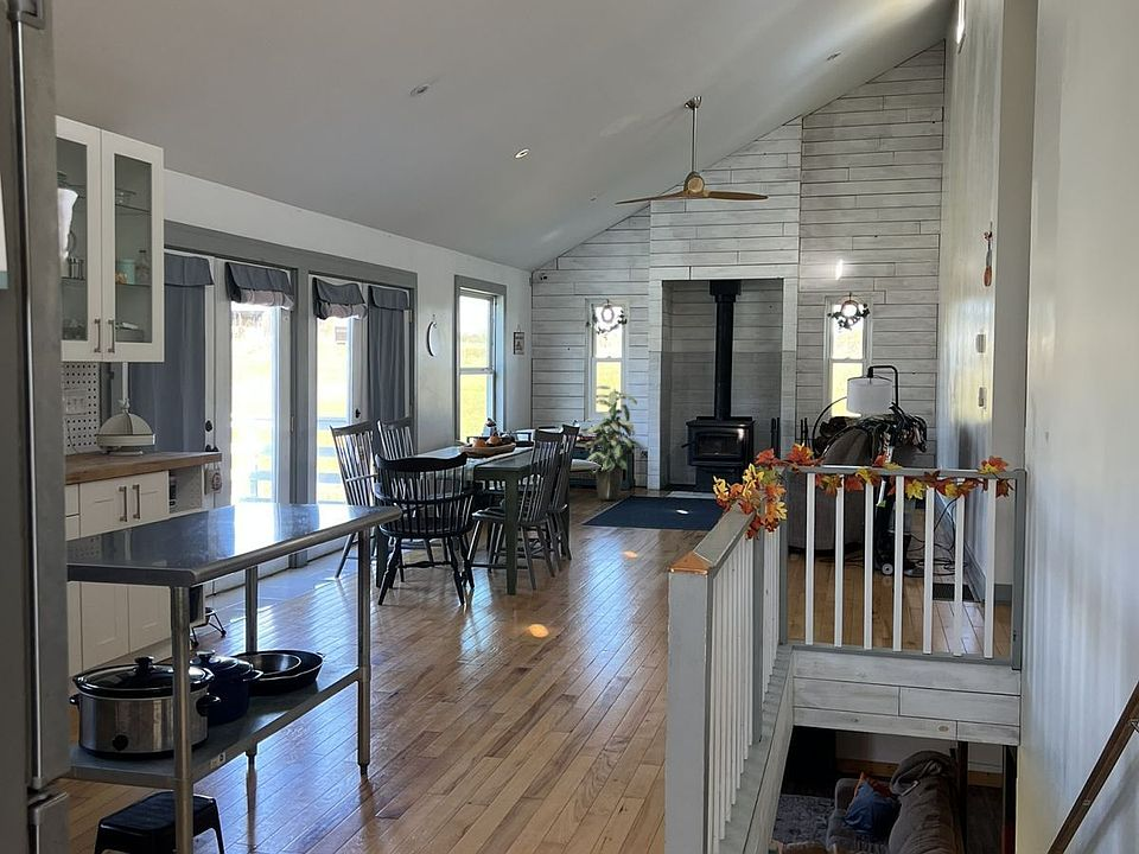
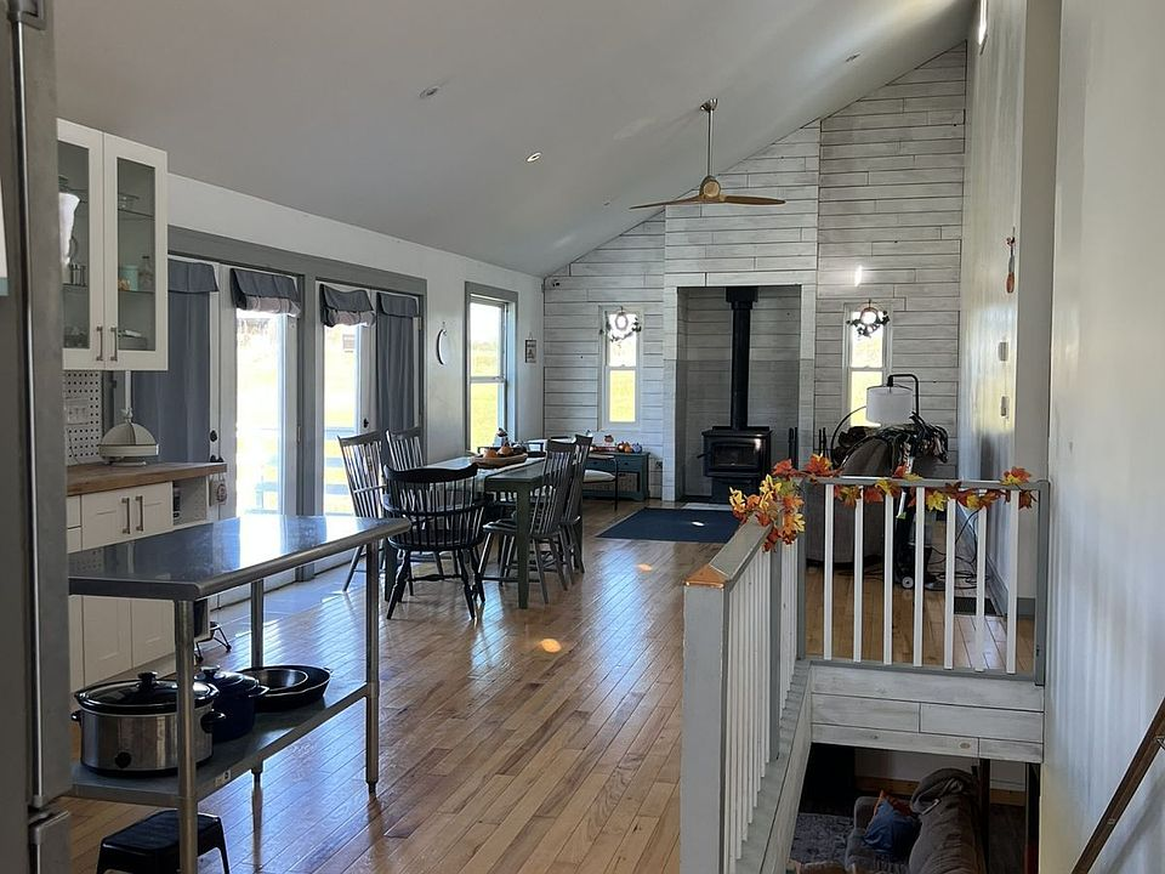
- indoor plant [579,384,641,501]
